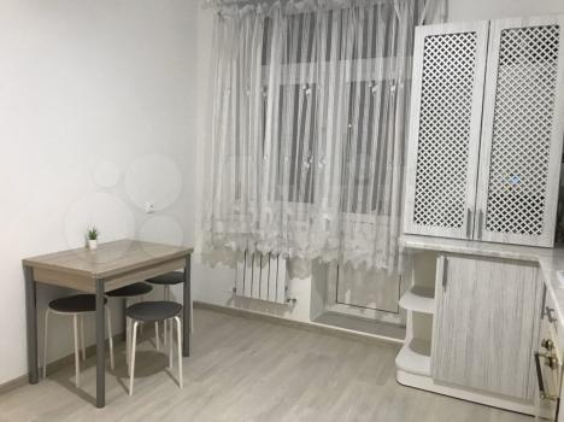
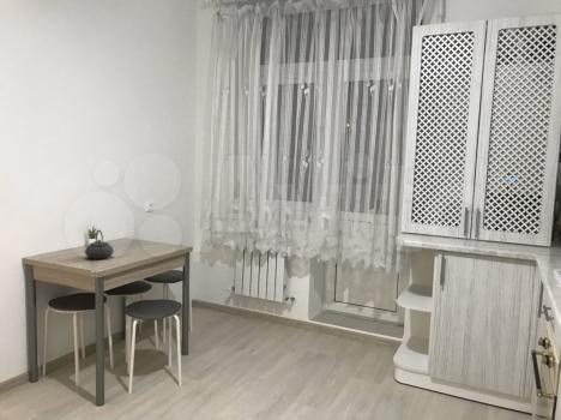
+ teapot [84,229,115,260]
